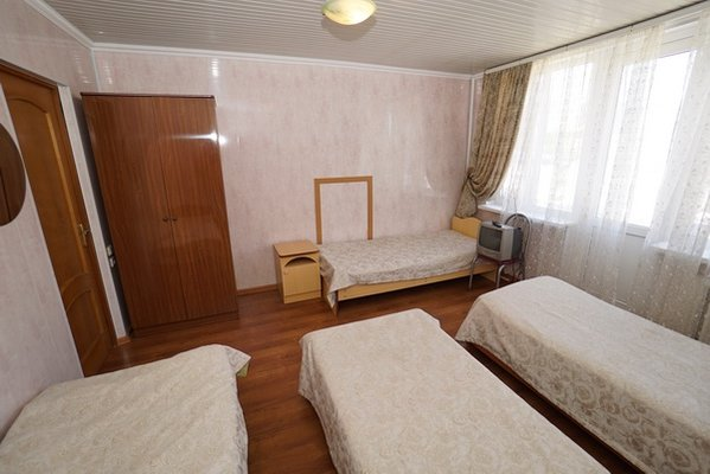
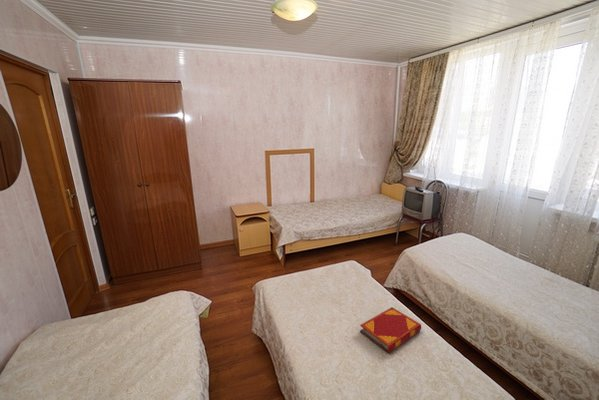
+ hardback book [359,306,422,354]
